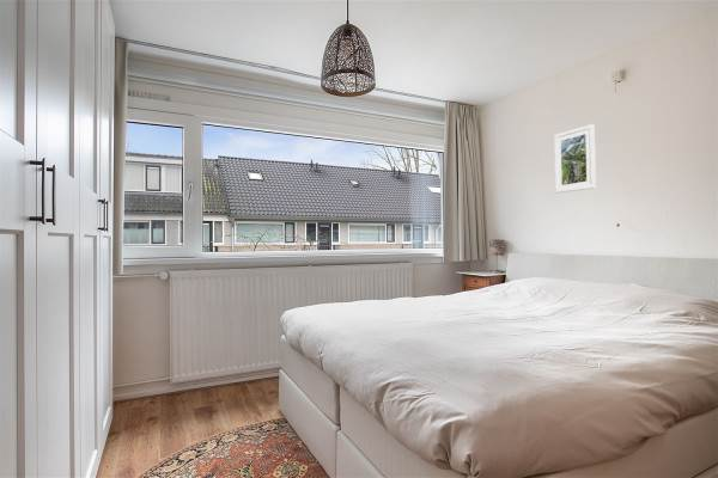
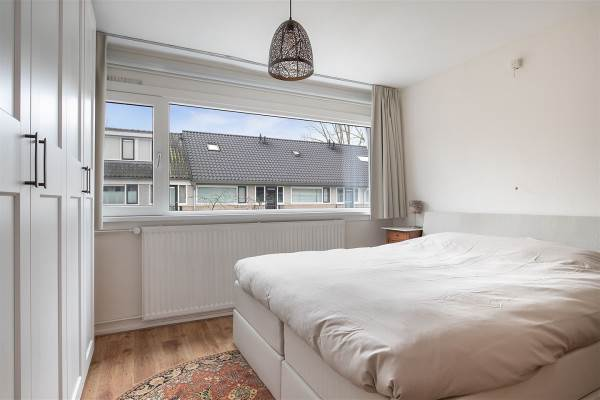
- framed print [553,123,597,195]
